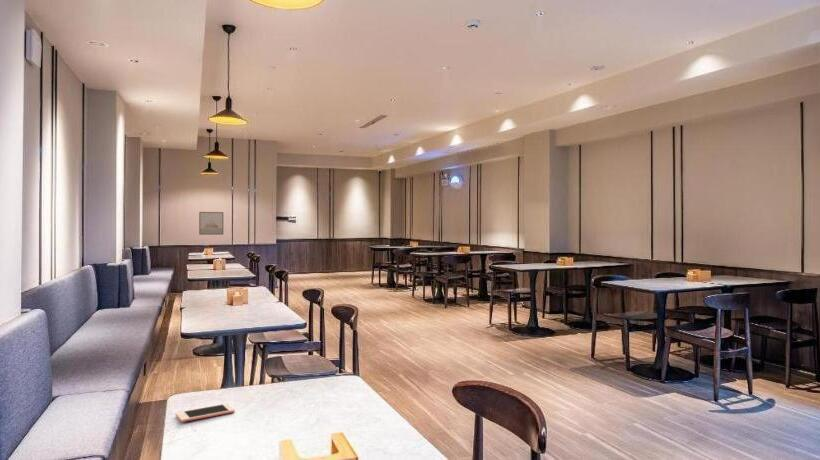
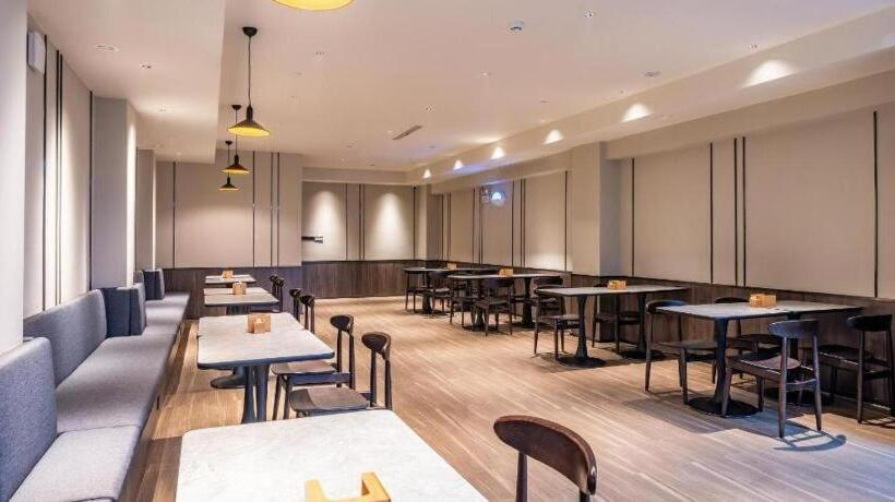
- cell phone [175,403,236,423]
- wall art [198,211,224,236]
